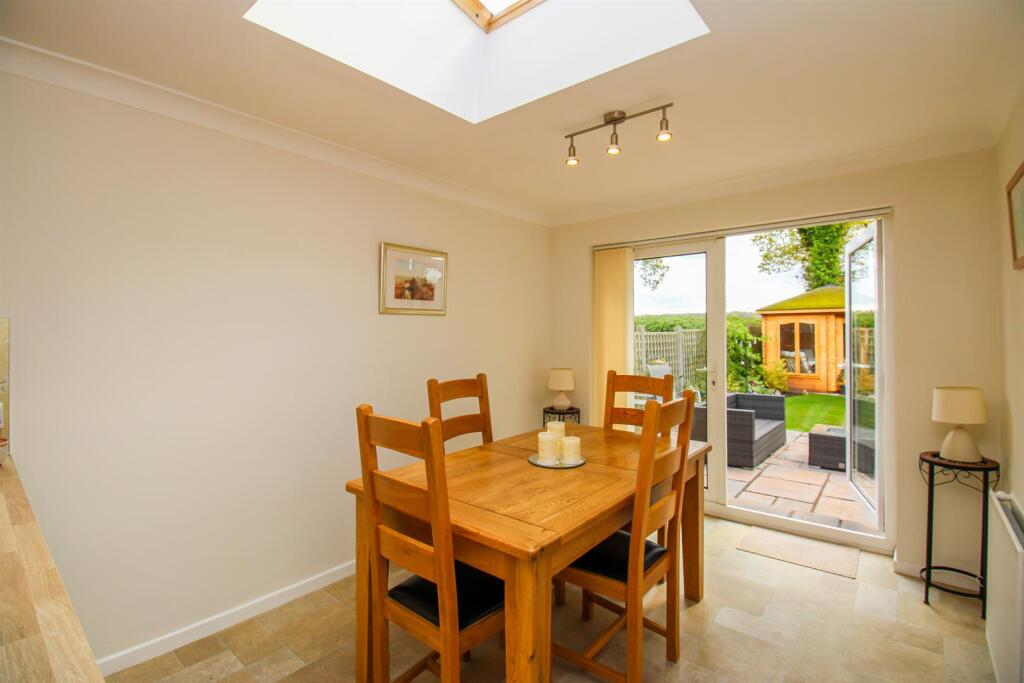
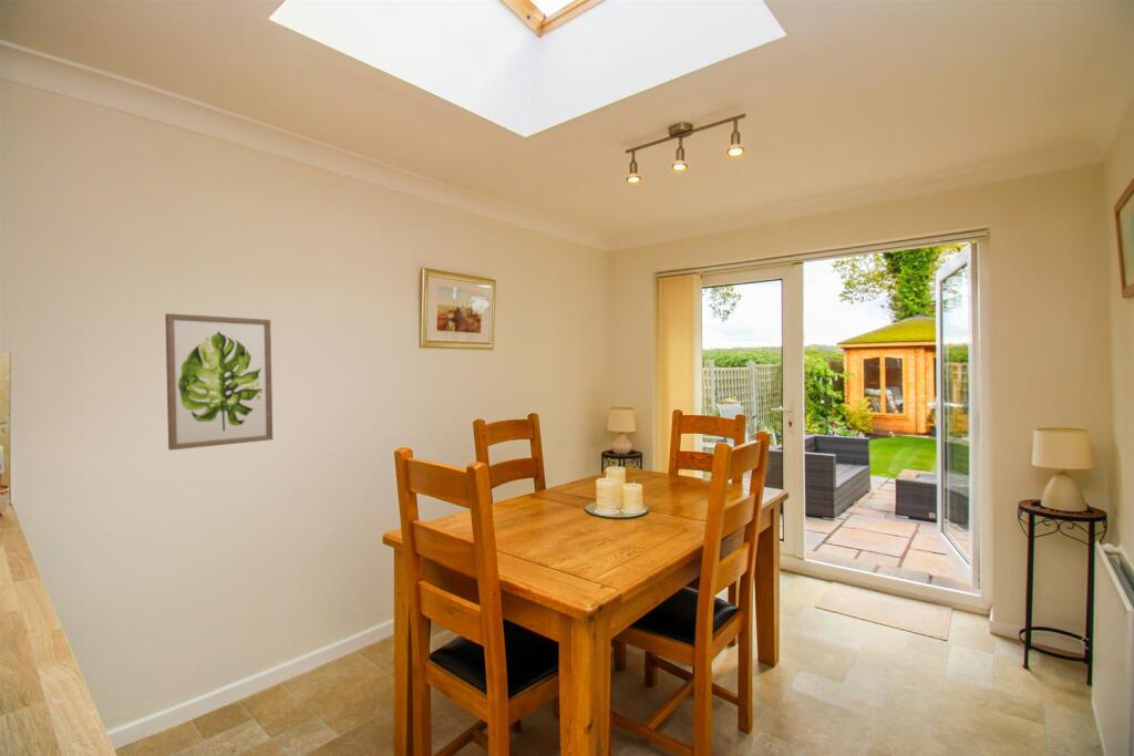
+ wall art [164,312,274,452]
